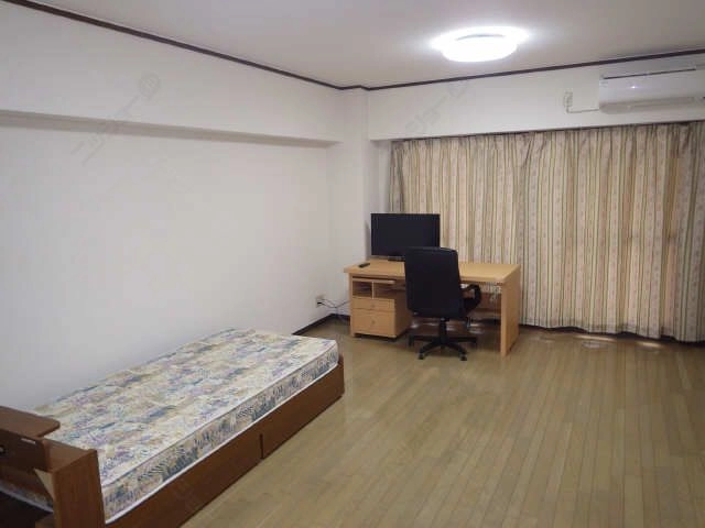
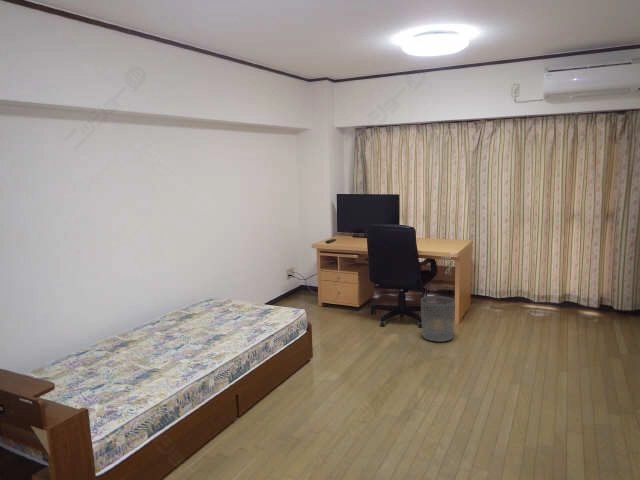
+ waste bin [420,295,456,343]
